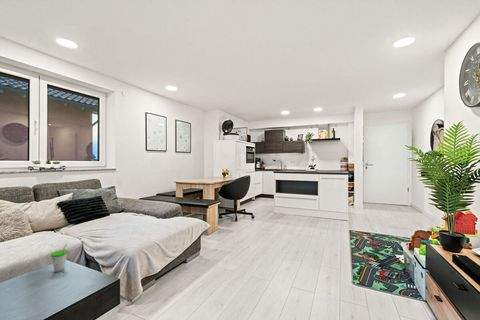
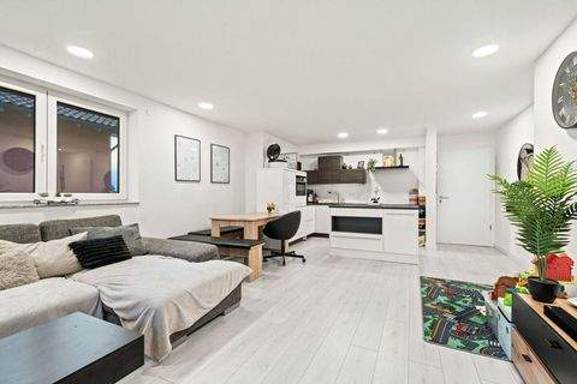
- cup [50,244,69,273]
